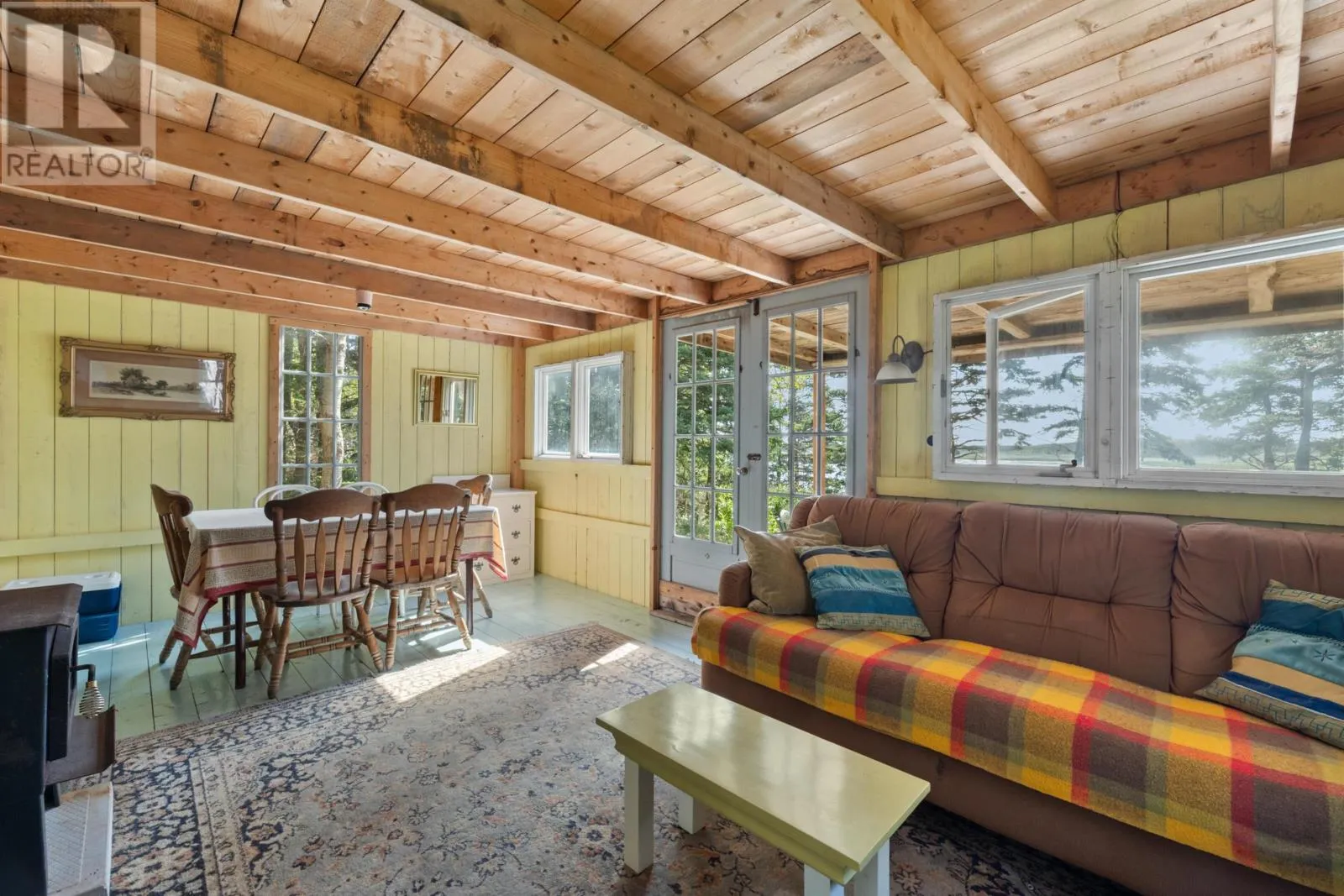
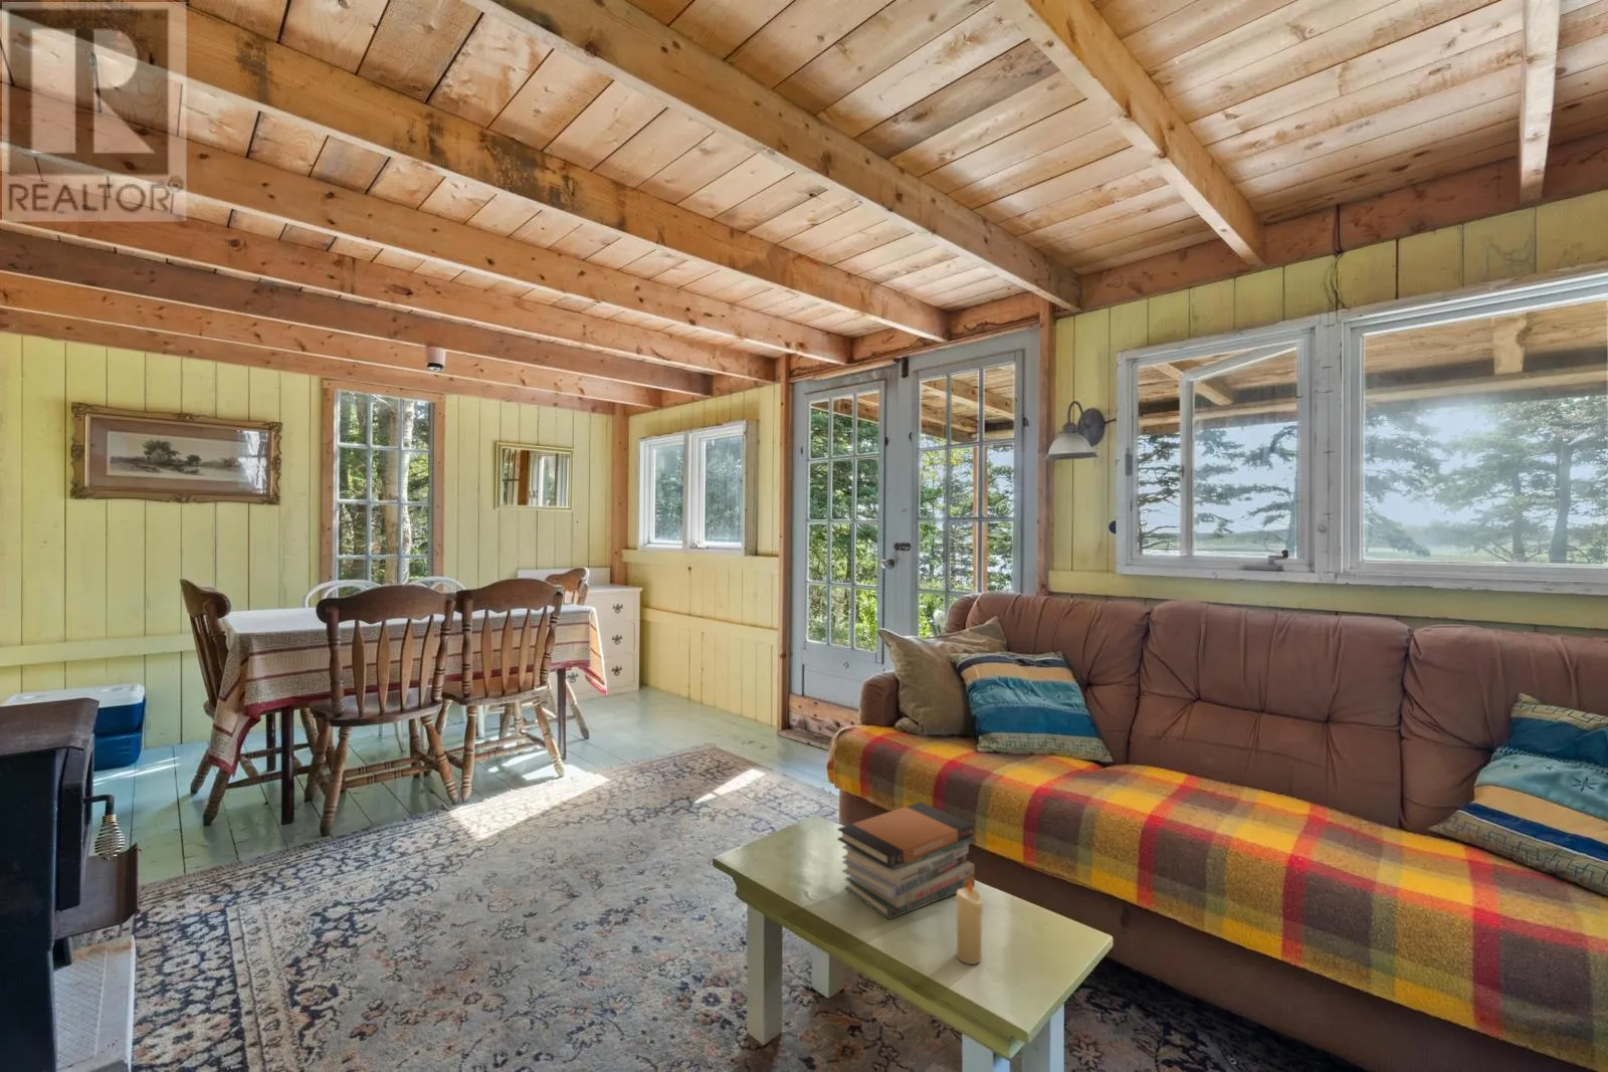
+ candle [955,879,983,966]
+ book stack [836,800,976,920]
